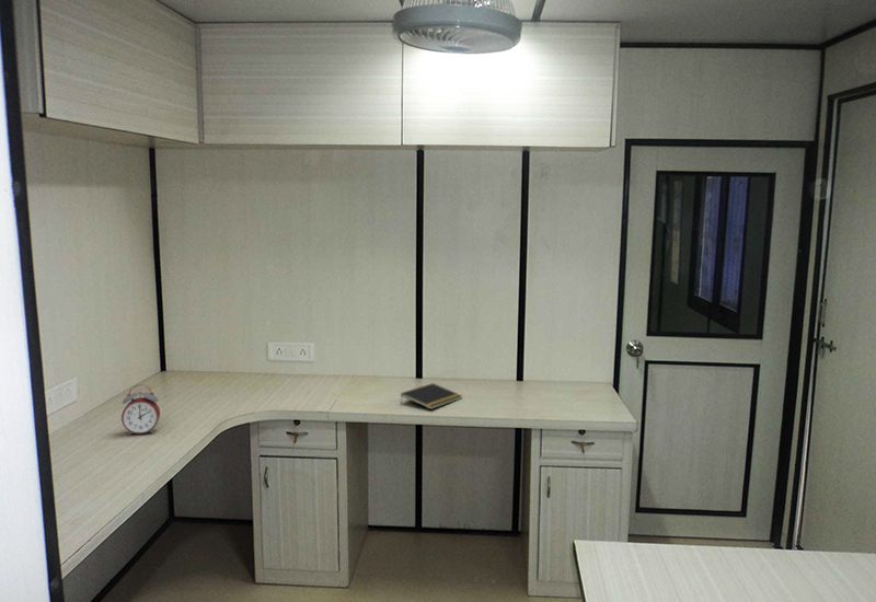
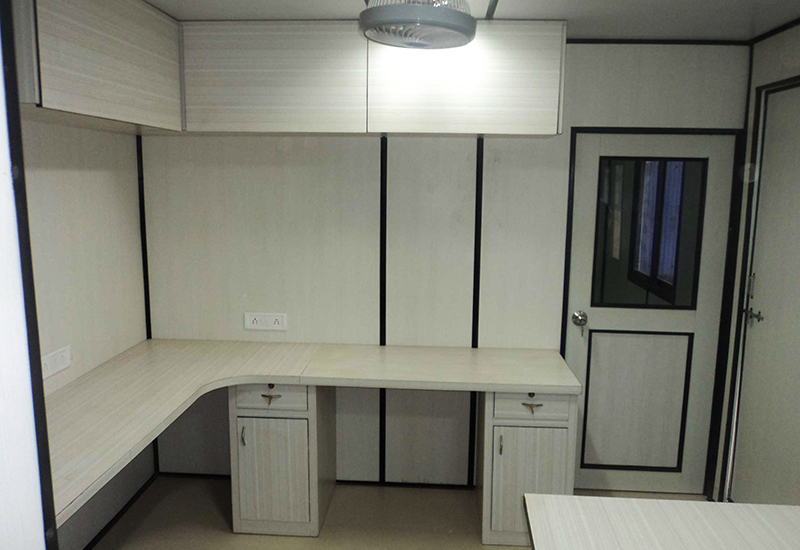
- alarm clock [120,383,161,436]
- notepad [399,382,463,410]
